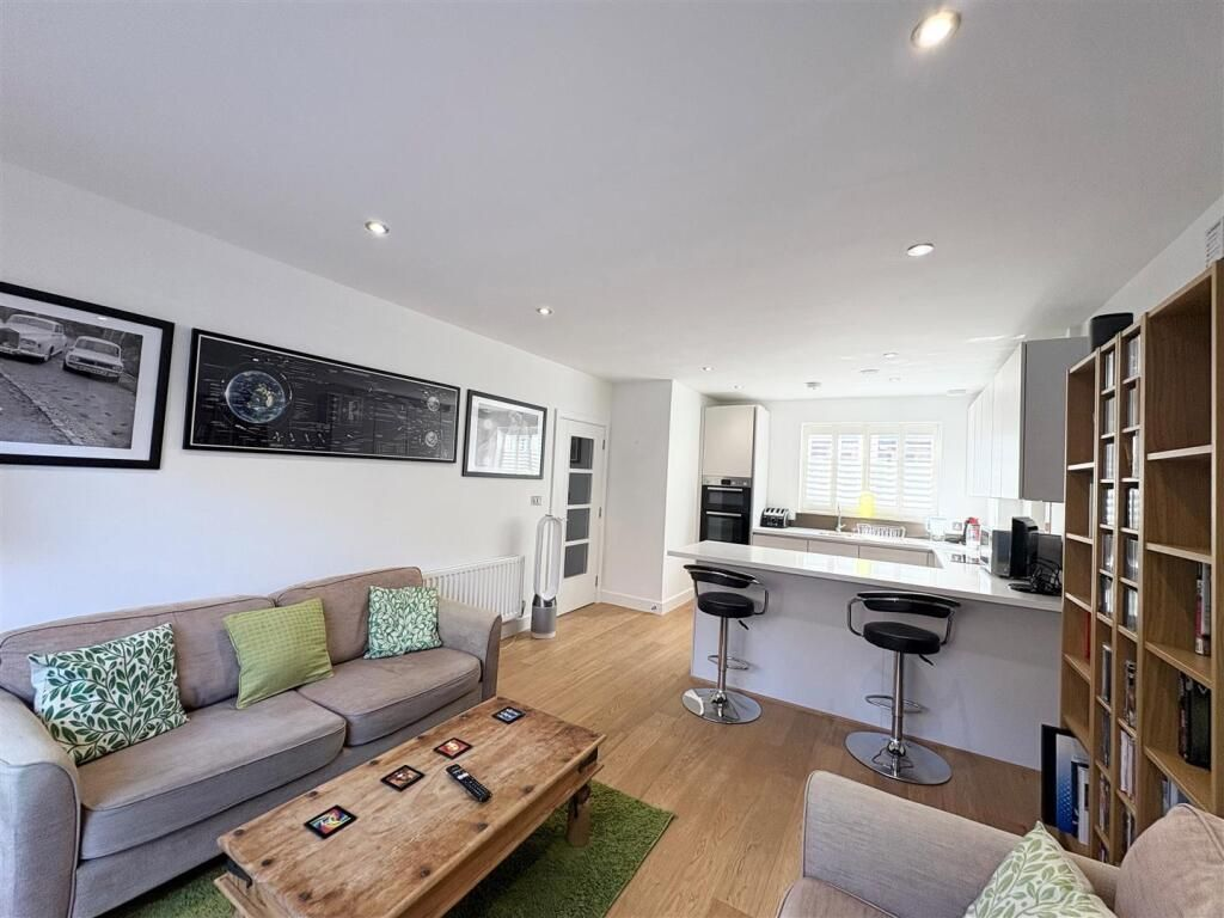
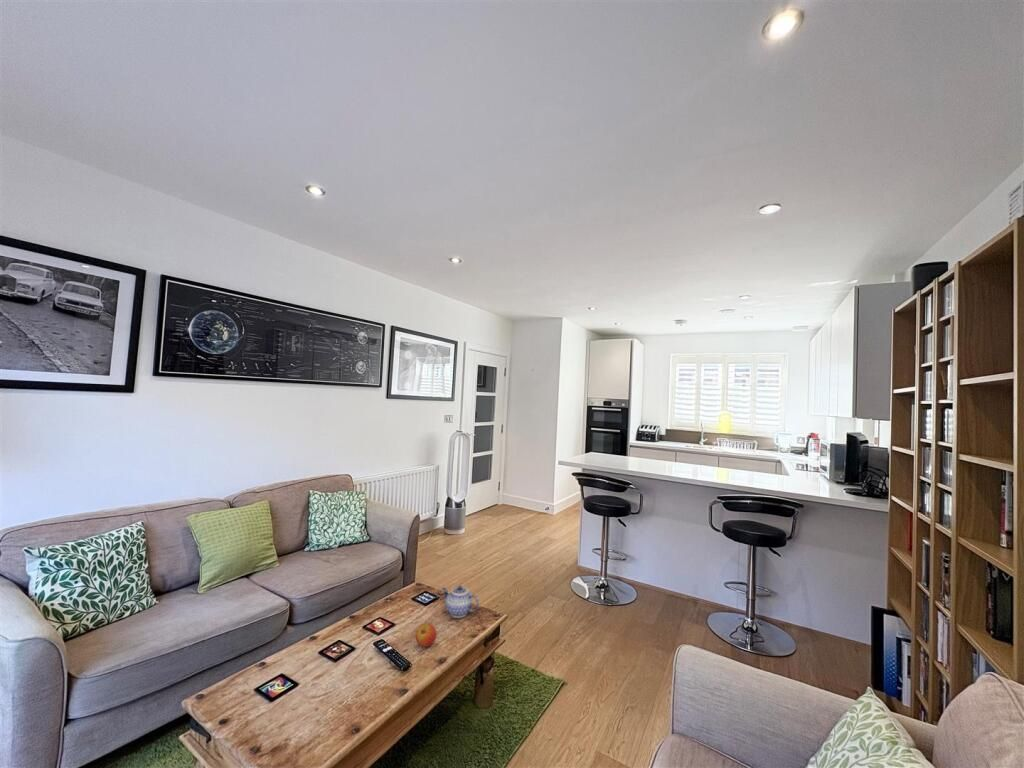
+ teapot [440,584,480,619]
+ apple [415,623,437,648]
